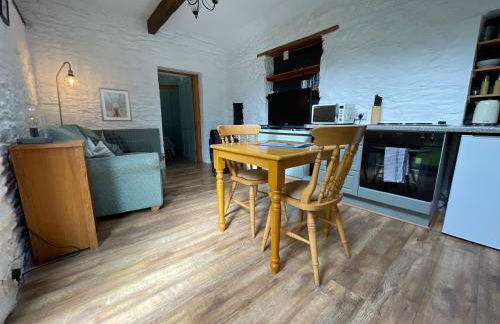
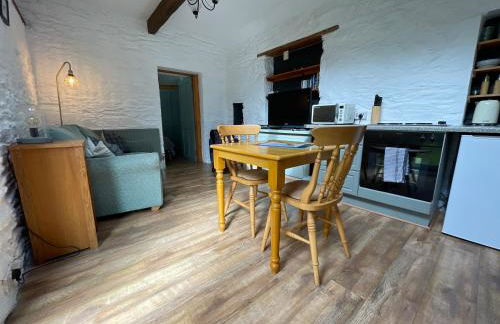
- picture frame [97,86,133,122]
